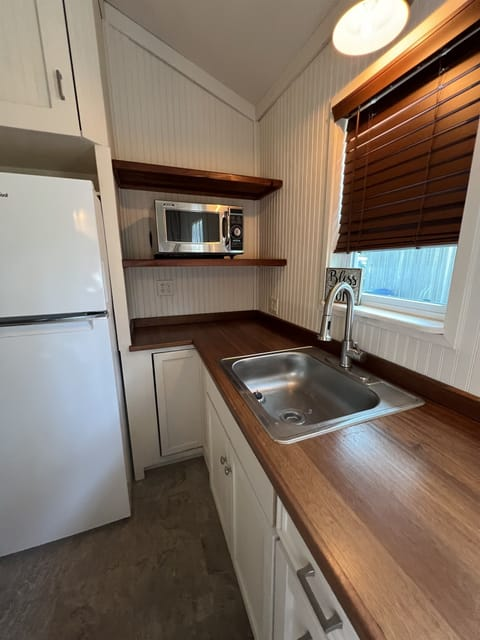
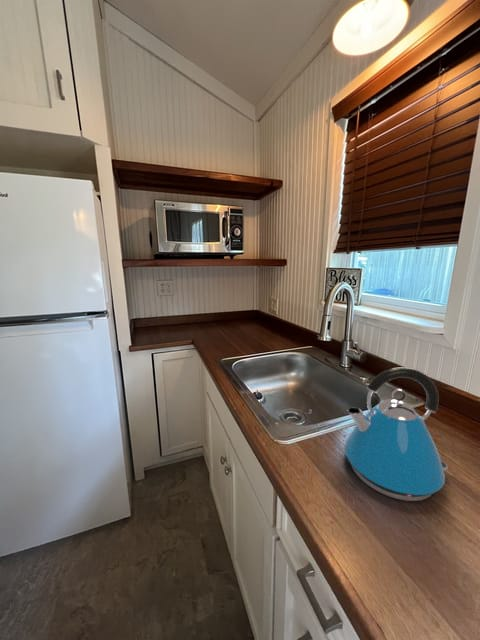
+ kettle [344,366,449,502]
